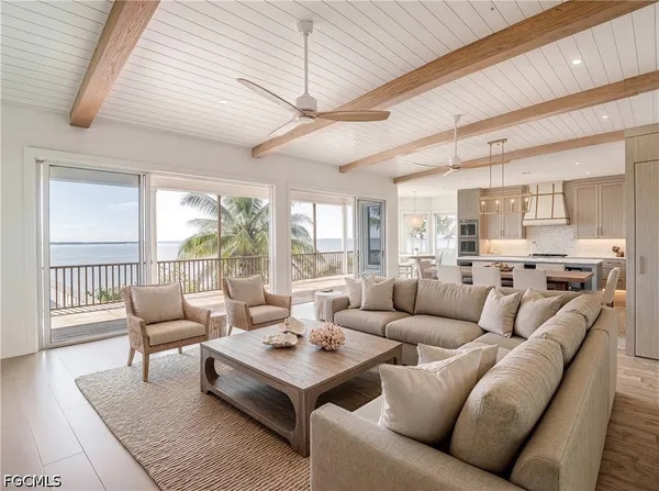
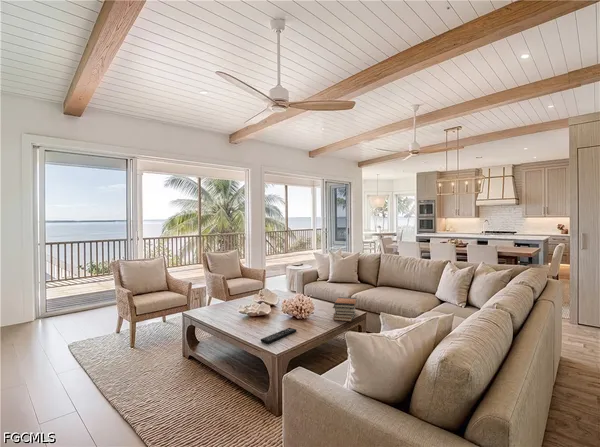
+ remote control [260,327,297,345]
+ book stack [332,296,358,322]
